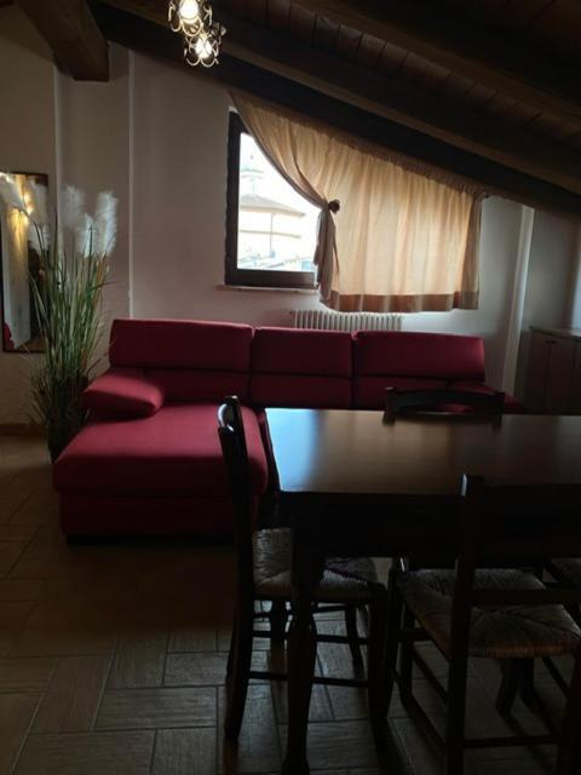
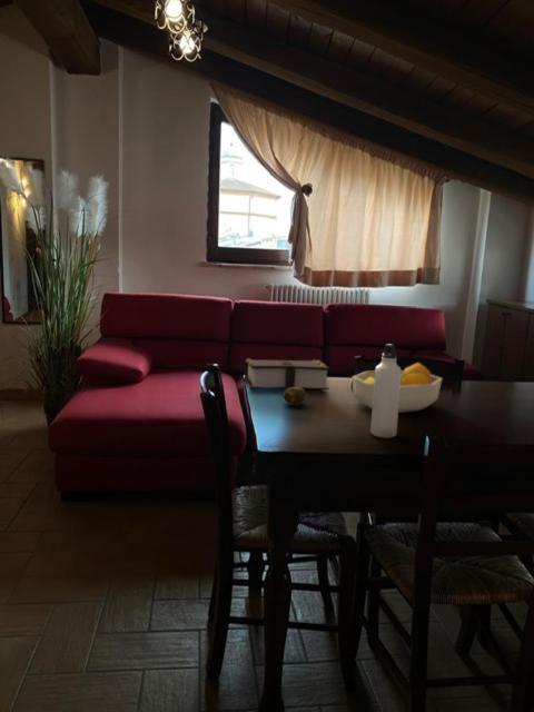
+ book [244,357,330,392]
+ fruit bowl [352,362,443,414]
+ fruit [281,387,308,407]
+ water bottle [369,343,402,439]
